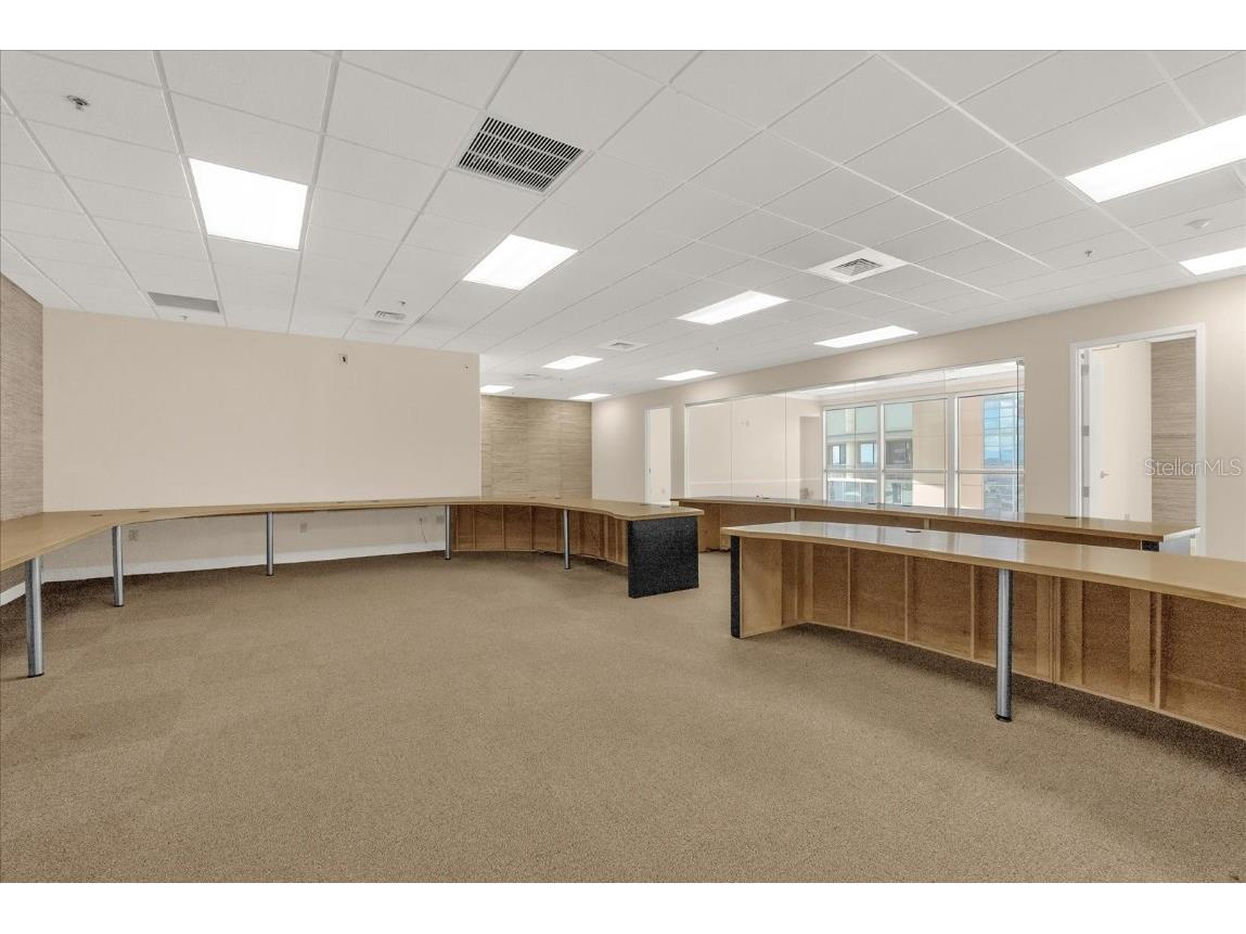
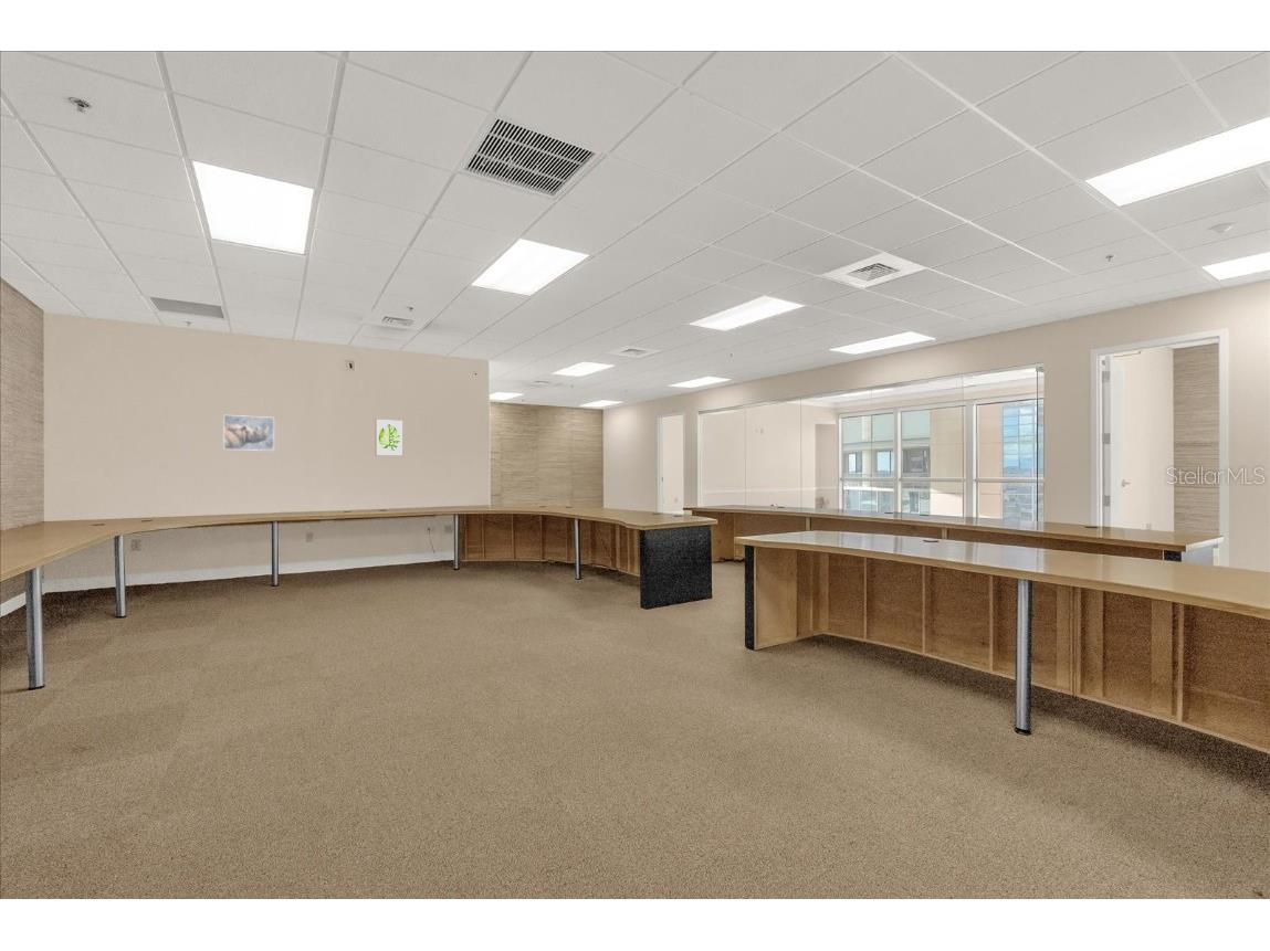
+ wall art [375,418,405,457]
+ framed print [222,414,275,452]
